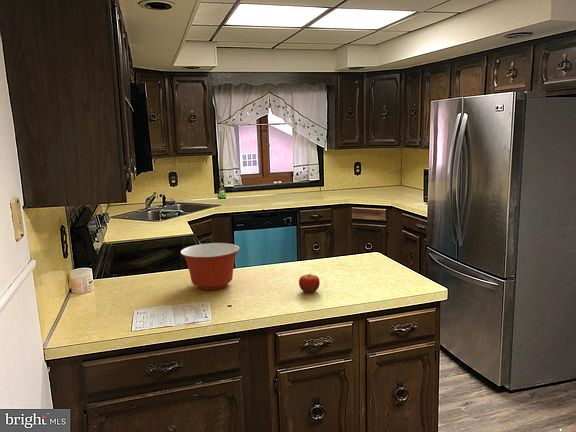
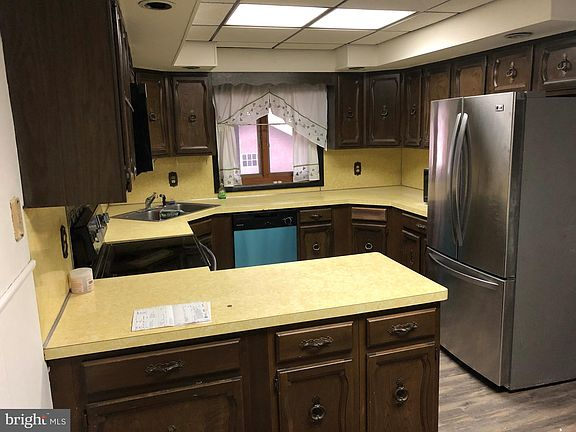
- mixing bowl [180,242,241,291]
- fruit [298,273,321,294]
